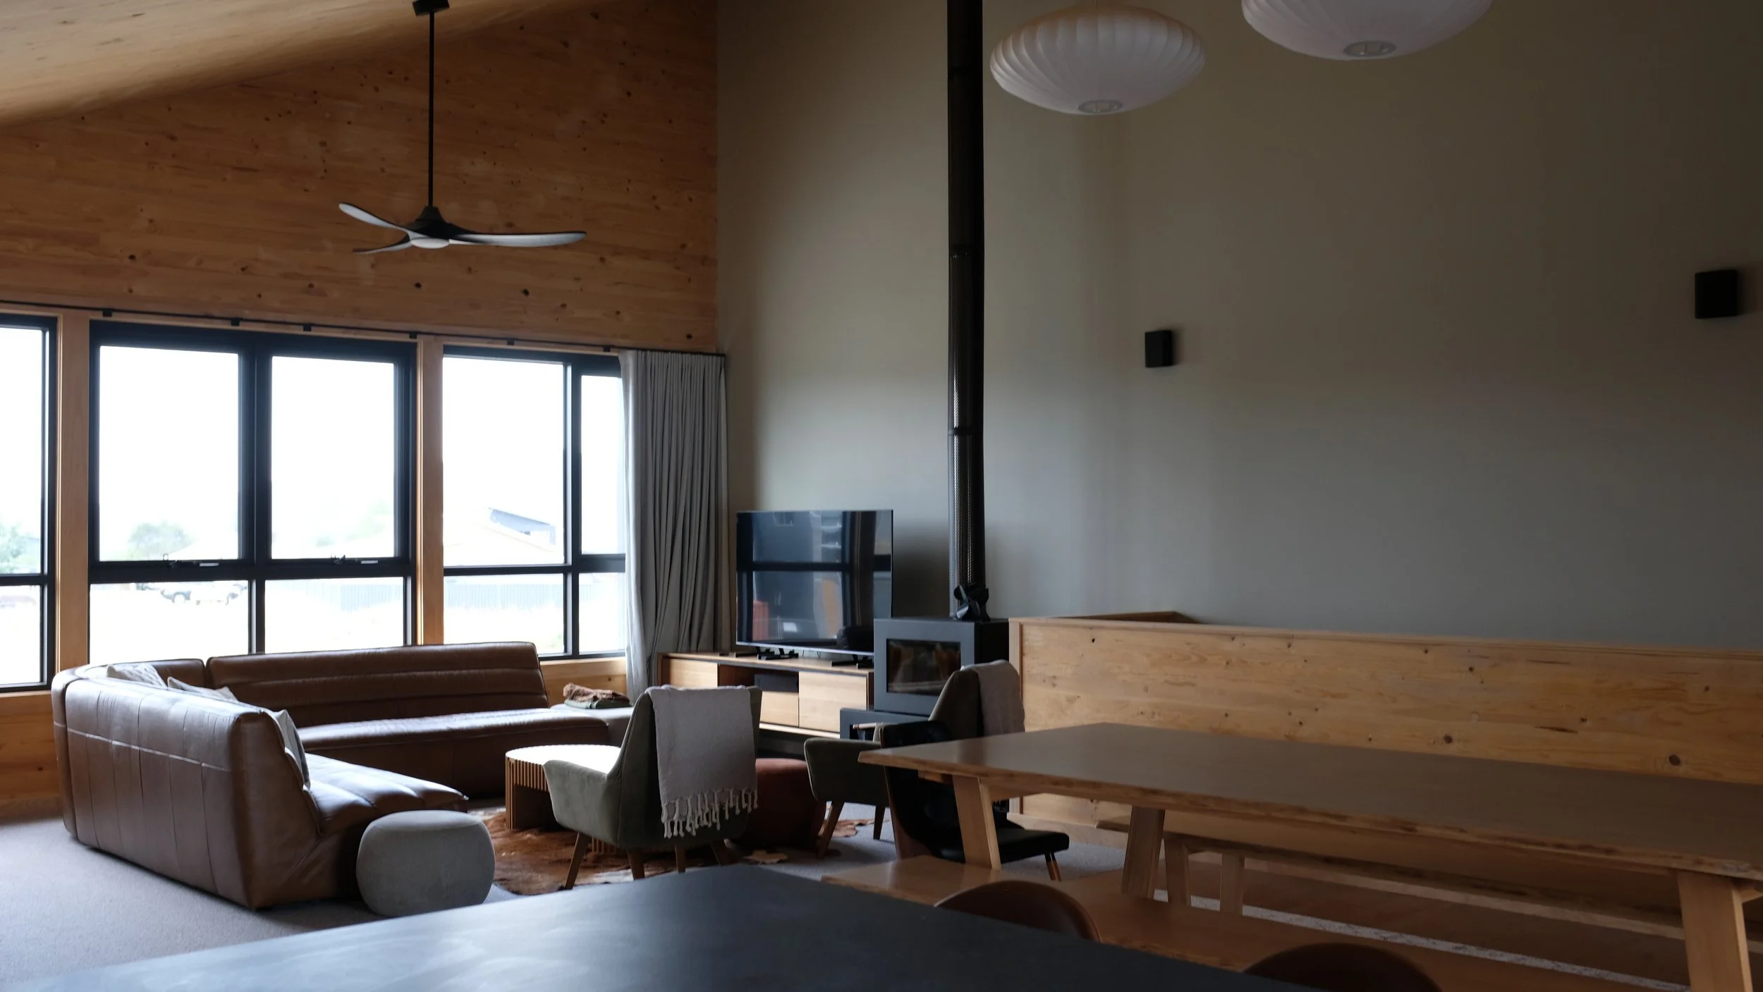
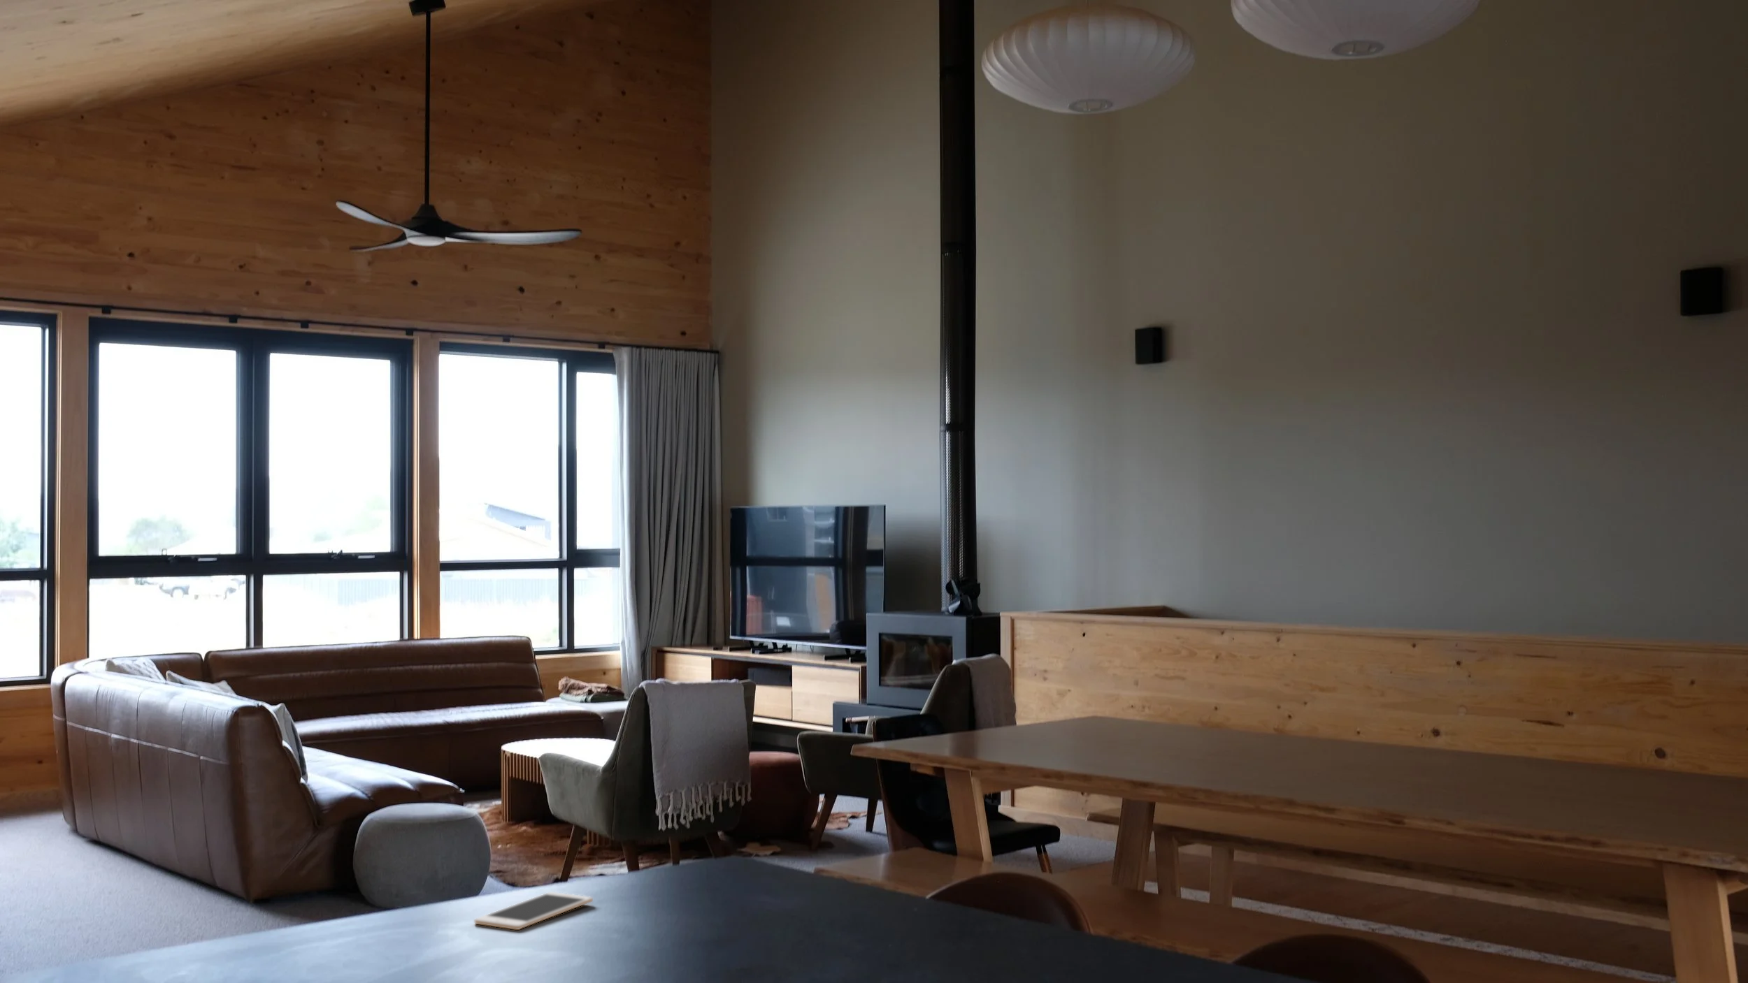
+ cell phone [474,892,593,930]
